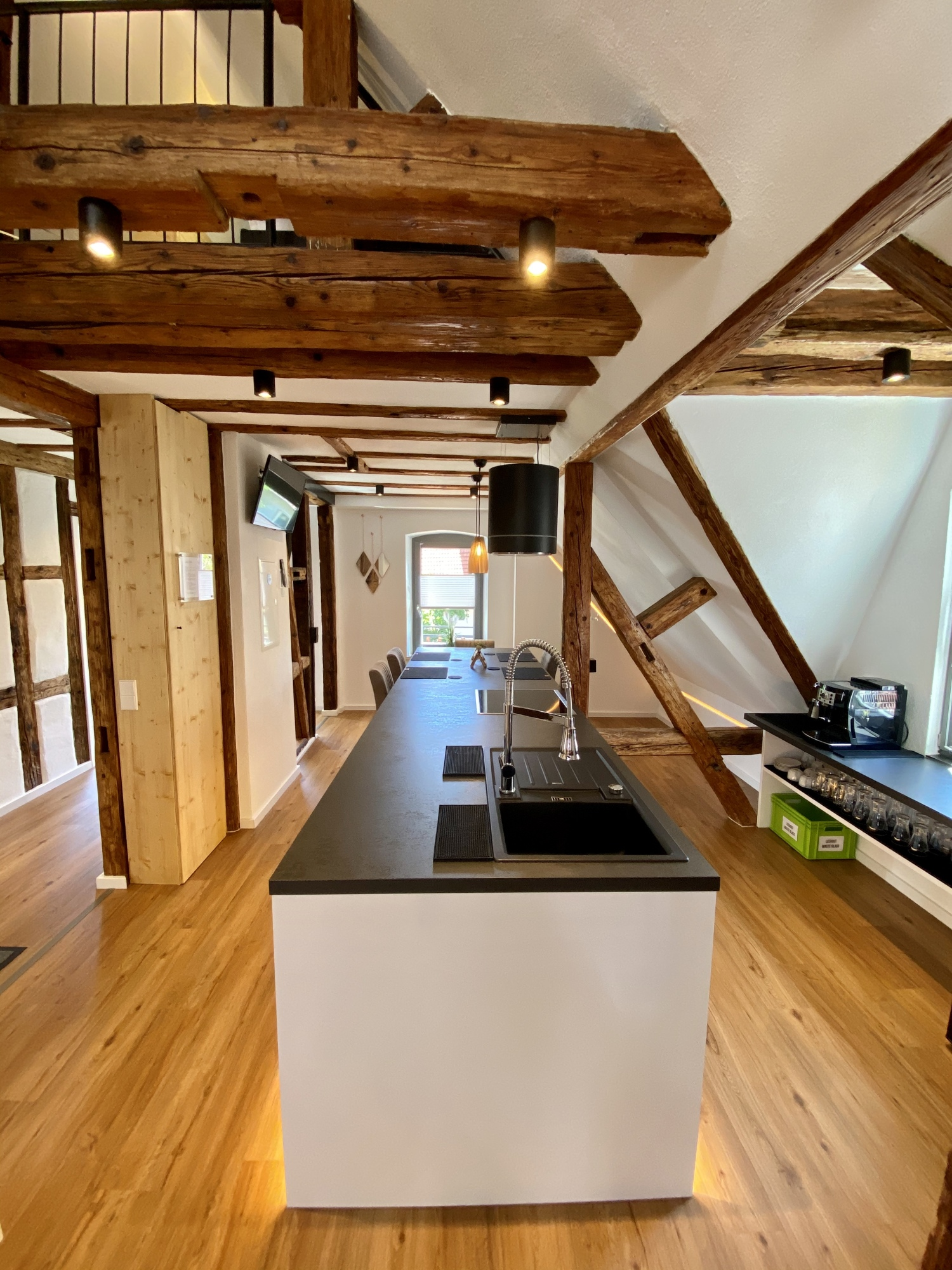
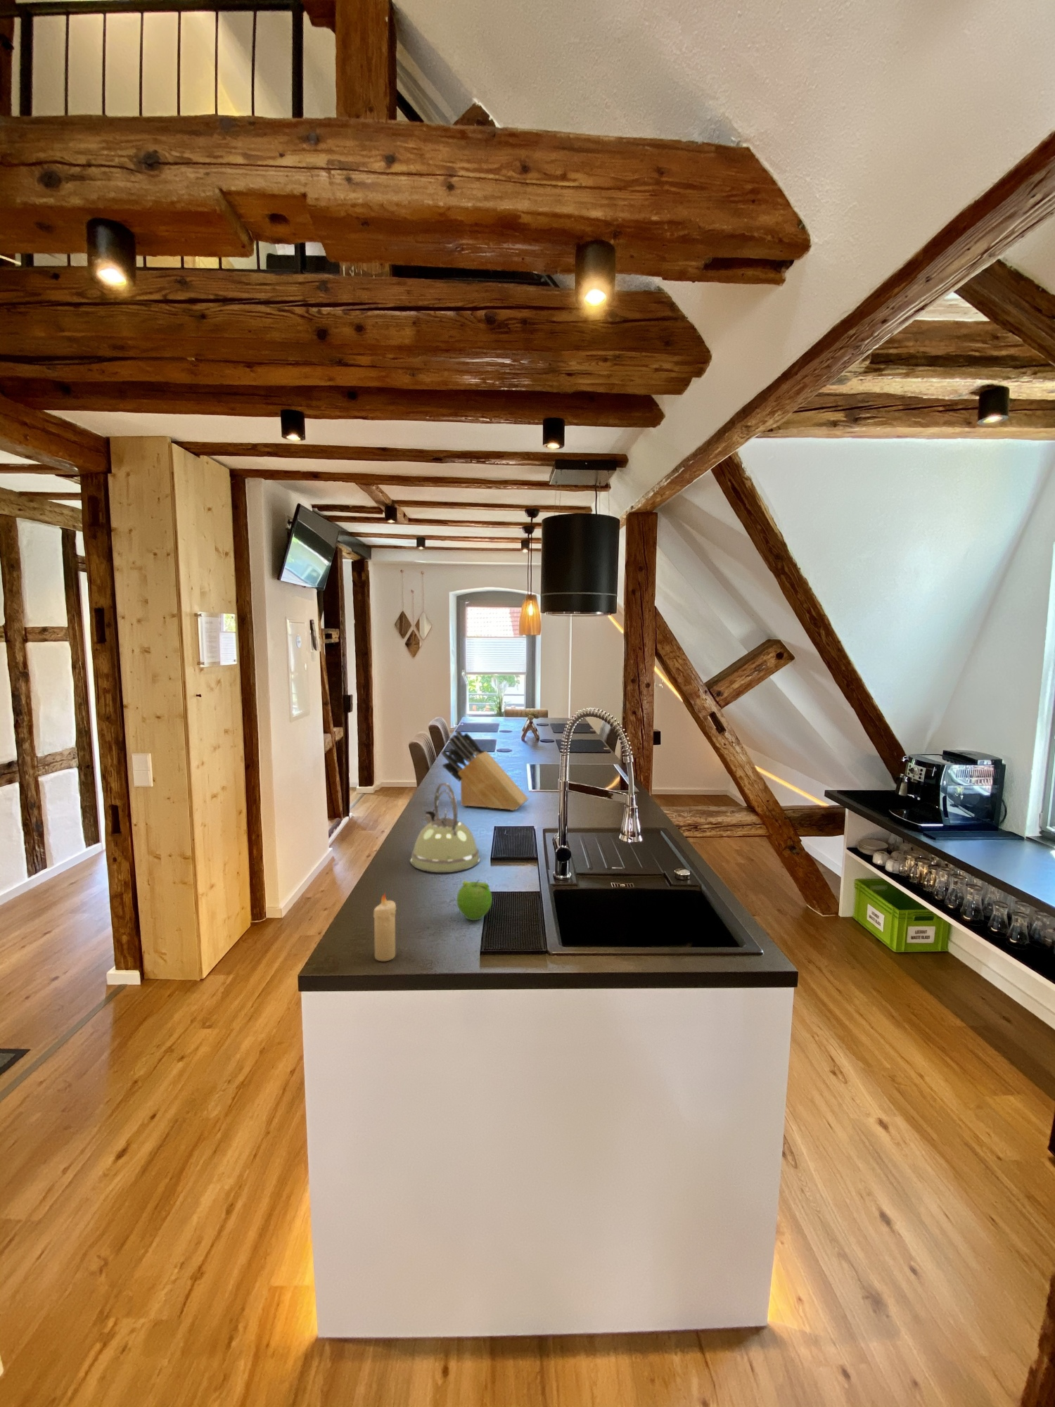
+ fruit [455,879,493,921]
+ candle [372,892,397,962]
+ knife block [440,730,529,811]
+ kettle [409,782,480,873]
